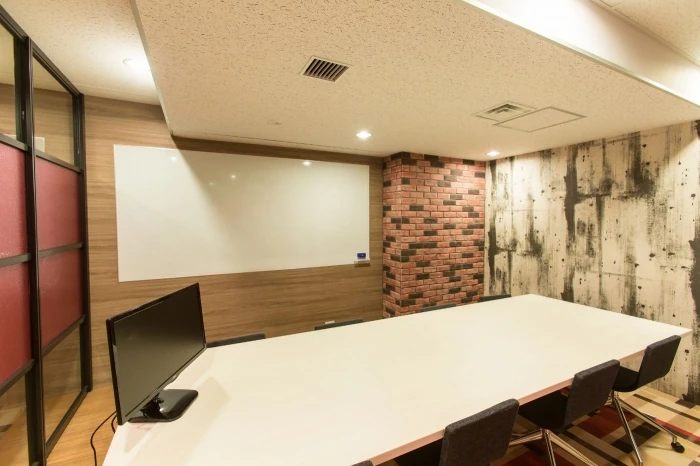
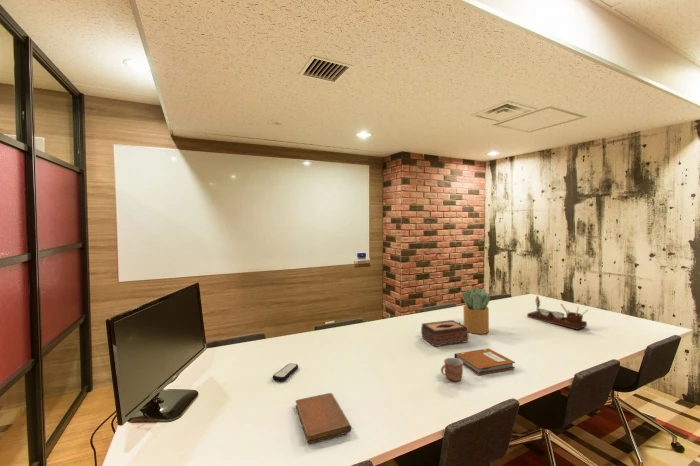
+ tissue box [420,319,470,348]
+ mug [440,357,464,382]
+ notebook [294,392,352,444]
+ remote control [272,362,299,382]
+ desk organizer [526,295,589,331]
+ potted plant [461,286,492,335]
+ notebook [454,347,516,376]
